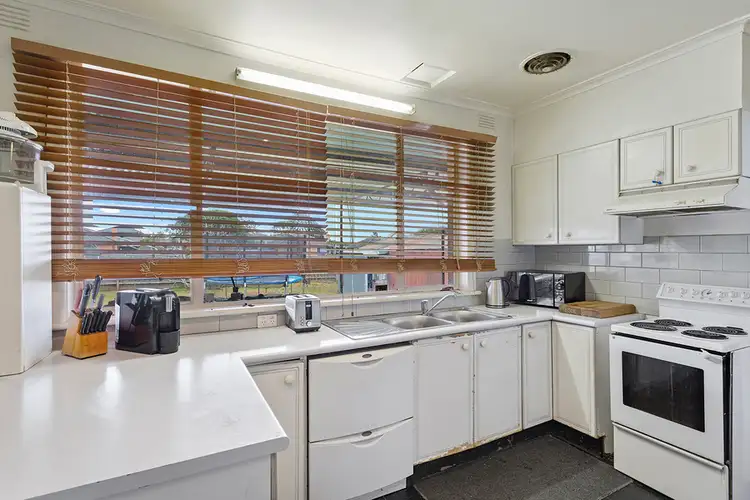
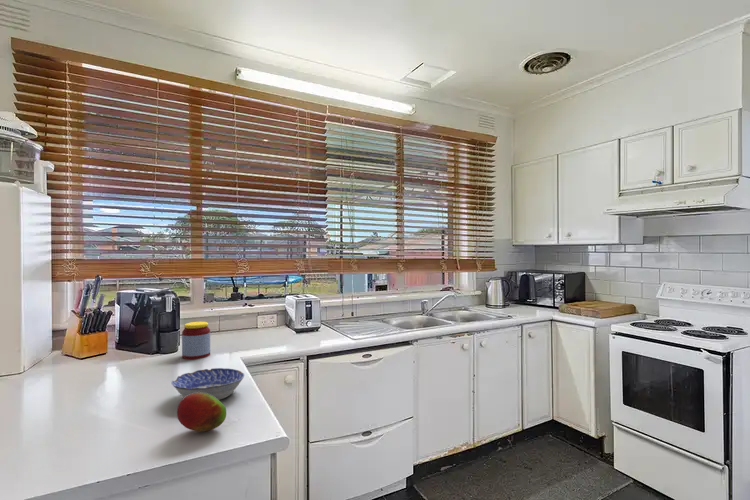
+ bowl [171,367,245,401]
+ fruit [176,392,227,433]
+ jar [181,321,211,360]
